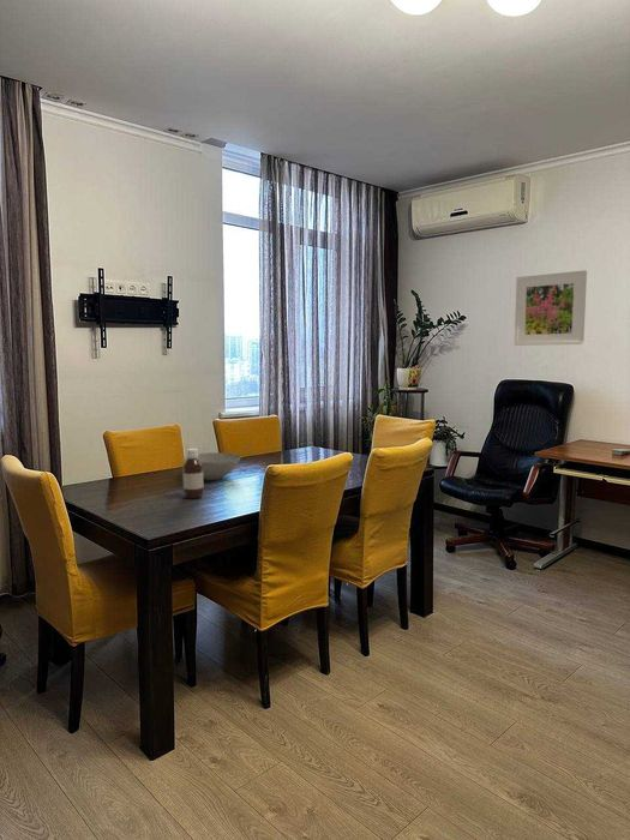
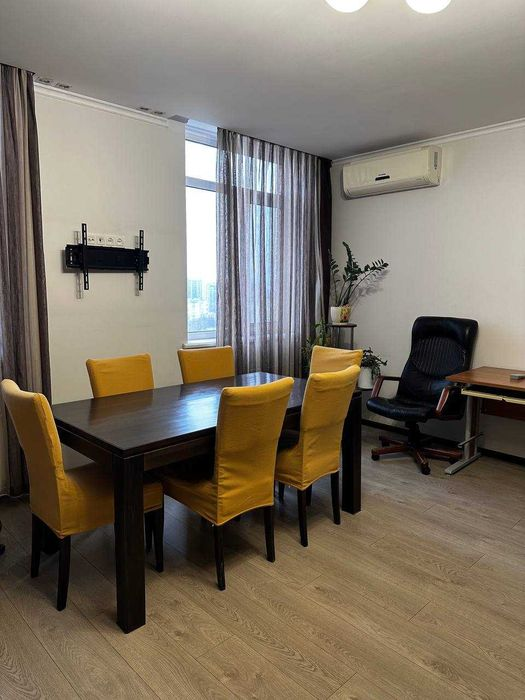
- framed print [514,269,588,347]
- bowl [182,451,241,481]
- bottle [182,448,204,499]
